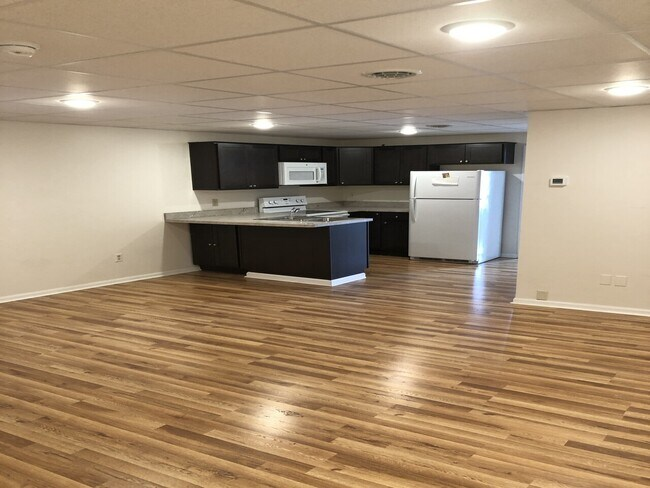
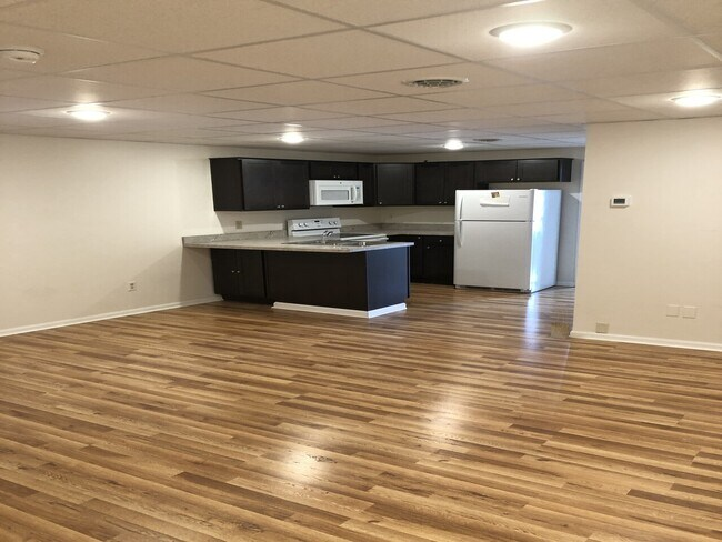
+ basket [550,304,571,340]
